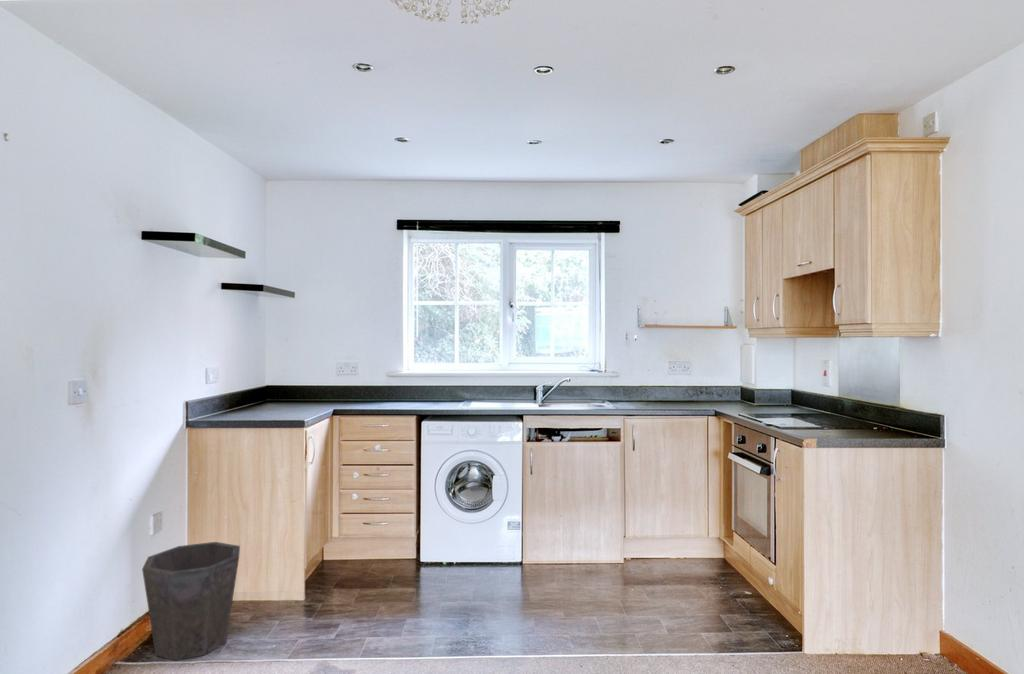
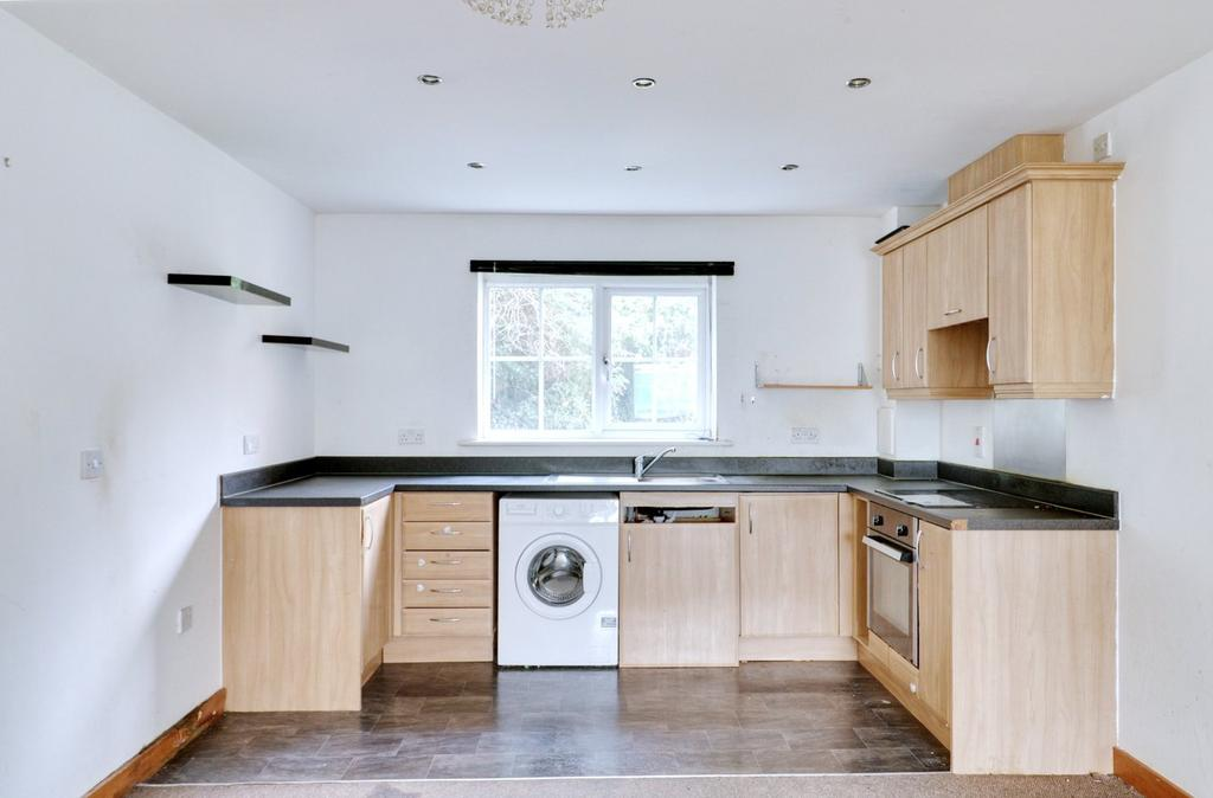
- waste bin [141,541,241,661]
